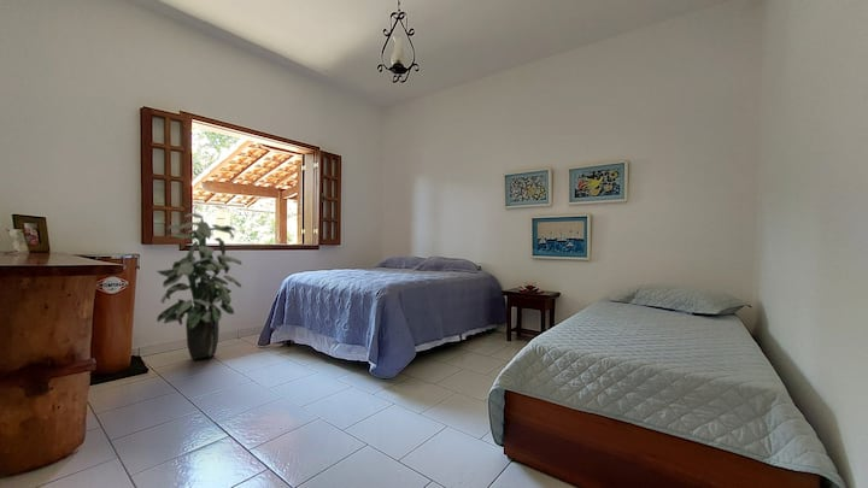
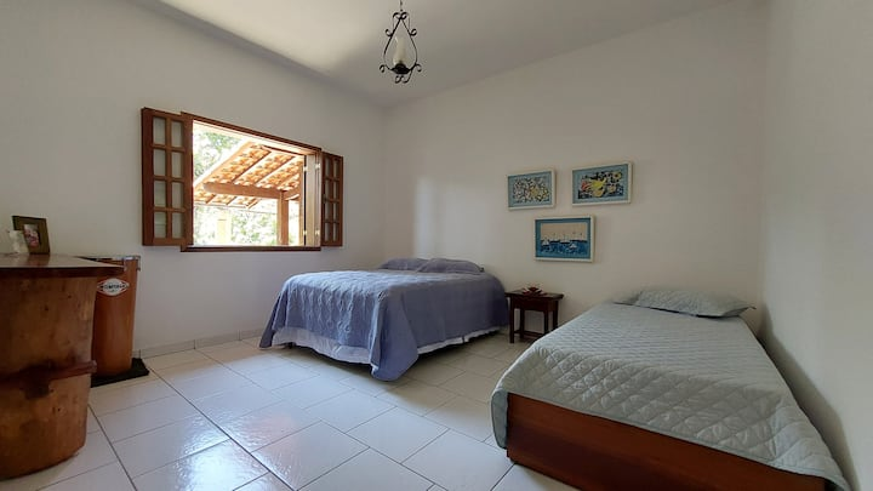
- indoor plant [156,212,242,360]
